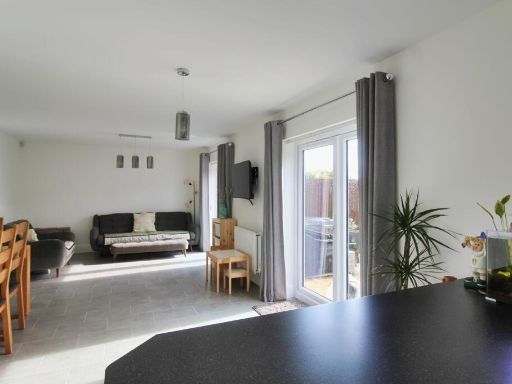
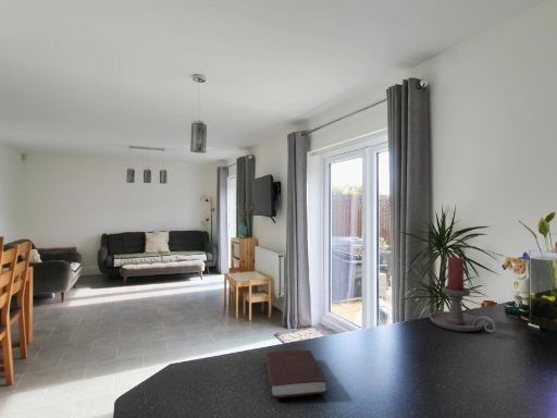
+ book [264,349,329,398]
+ candle holder [429,256,498,333]
